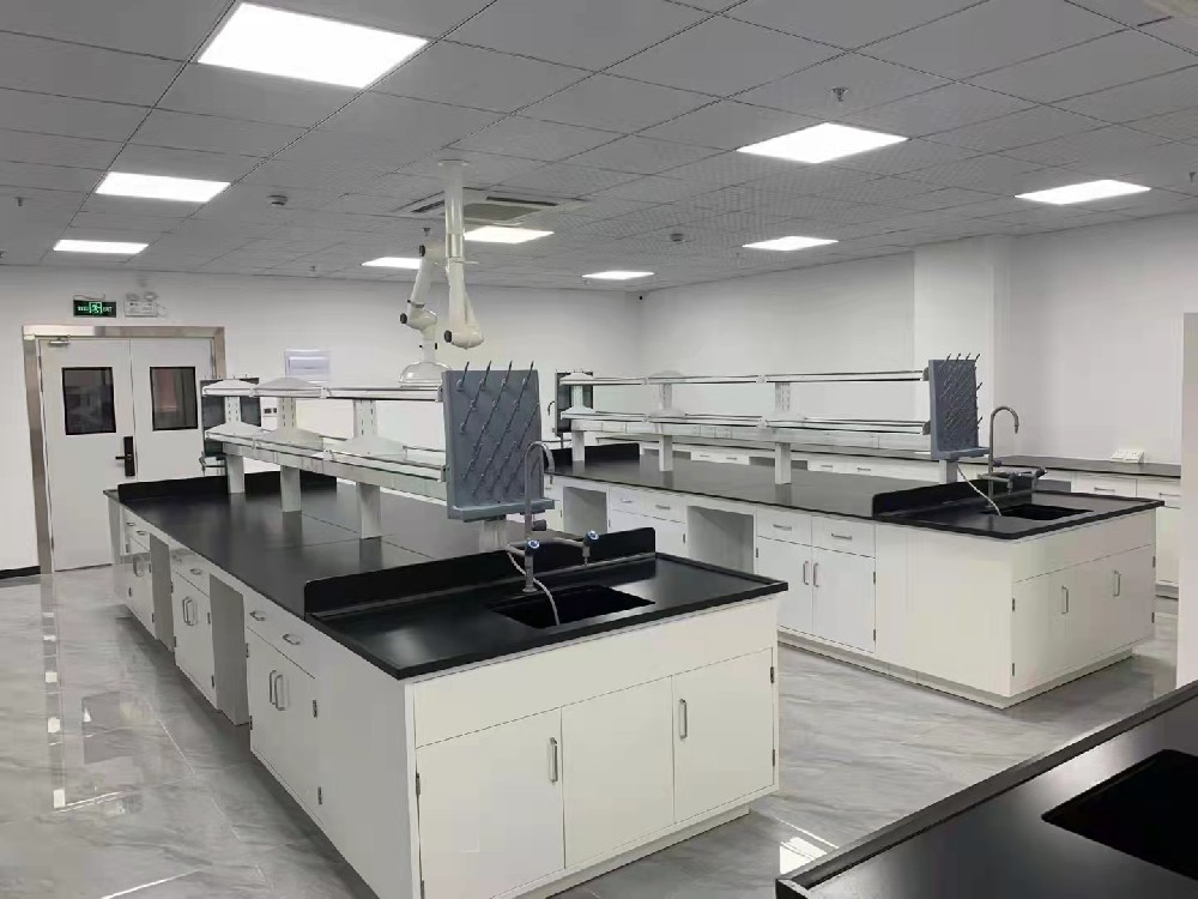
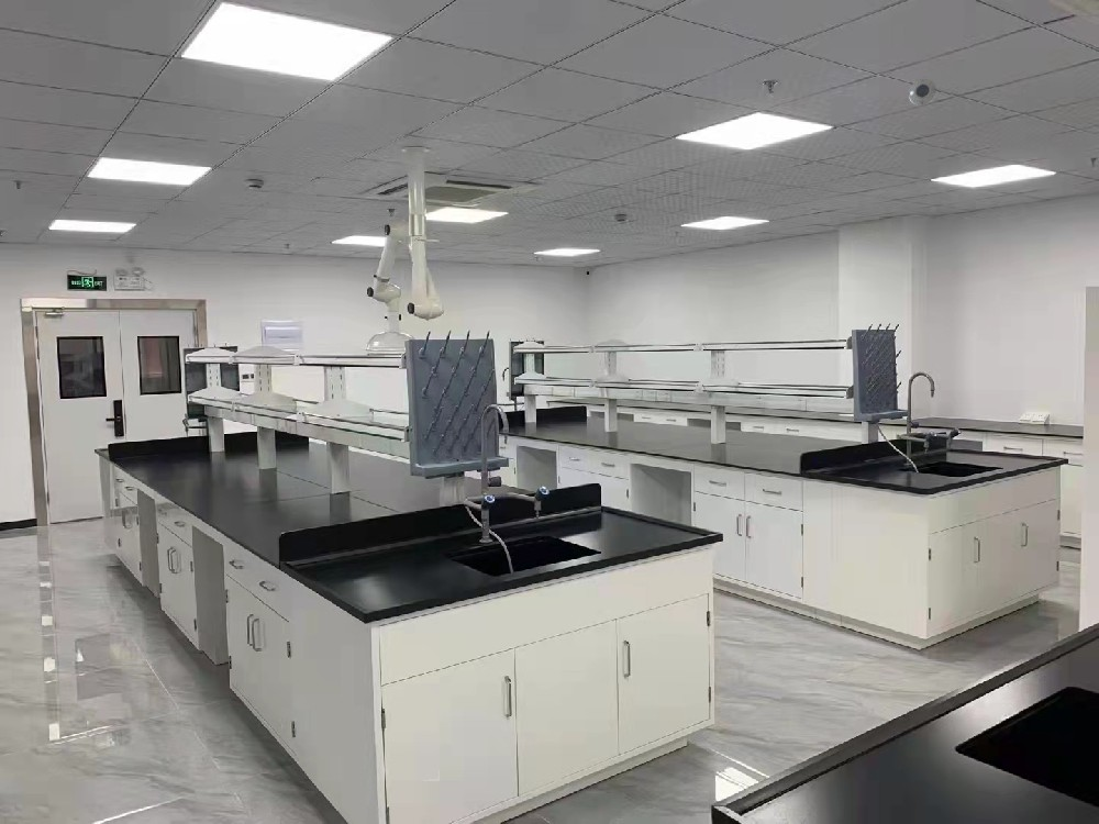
+ smoke detector [908,78,937,107]
